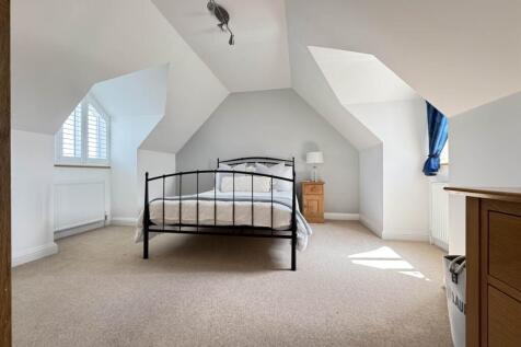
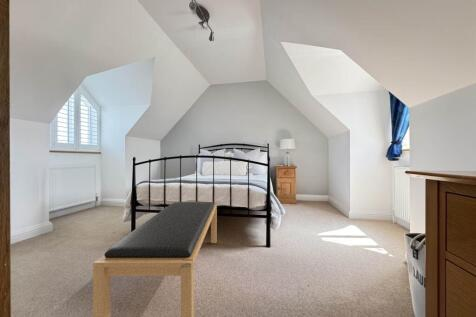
+ bench [92,201,218,317]
